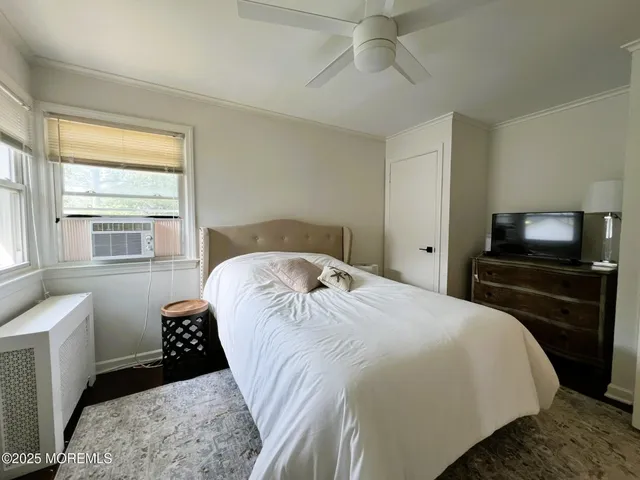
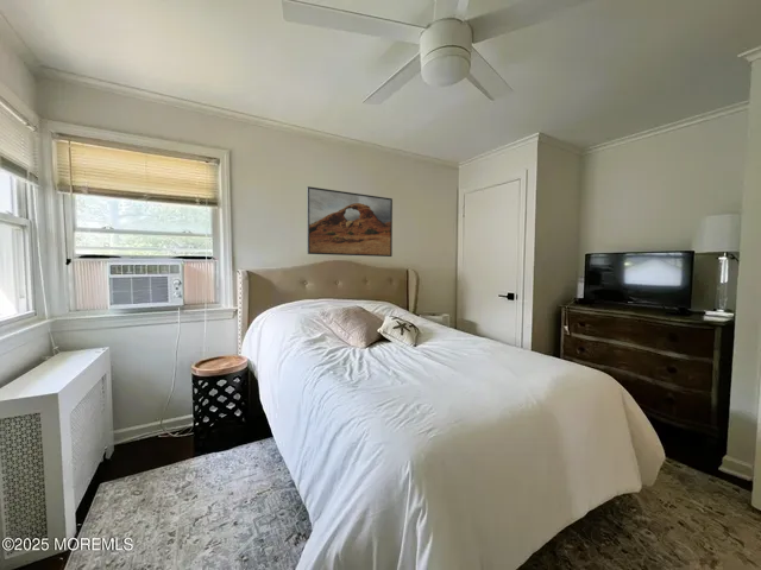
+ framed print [306,185,394,258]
